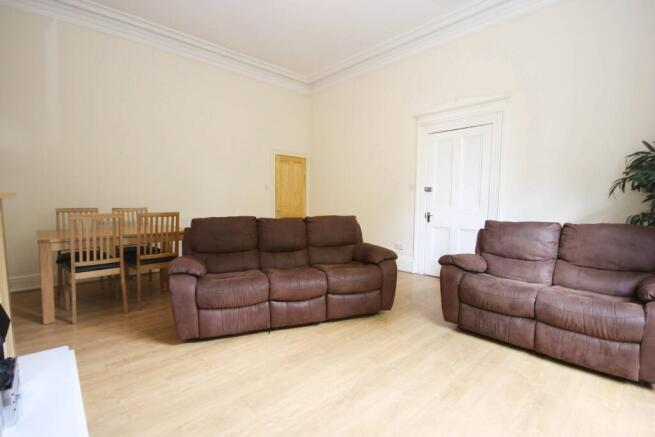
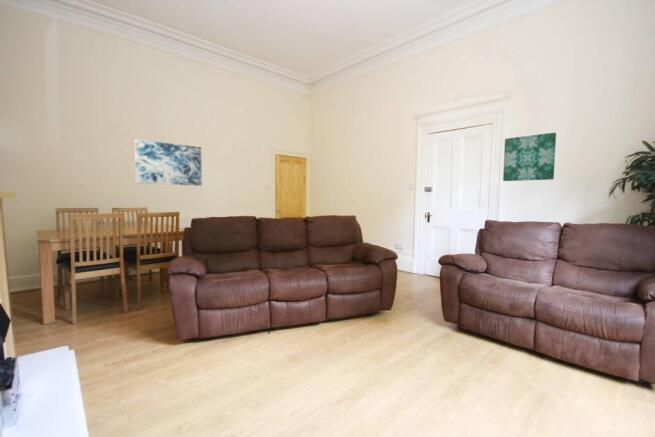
+ wall art [502,132,557,182]
+ wall art [134,138,203,187]
